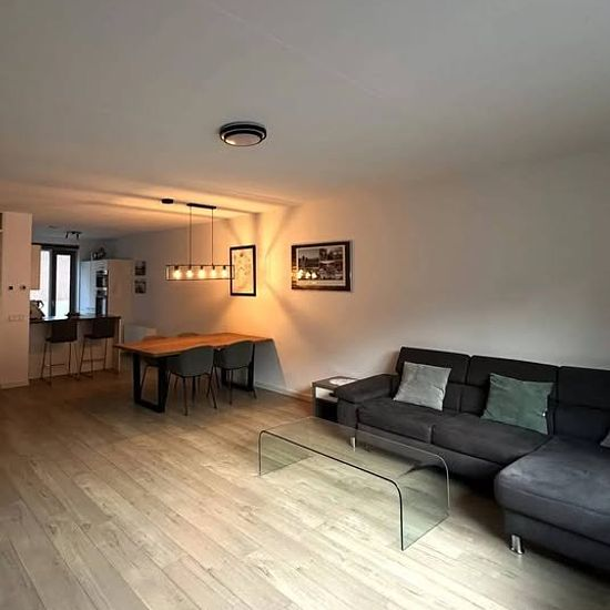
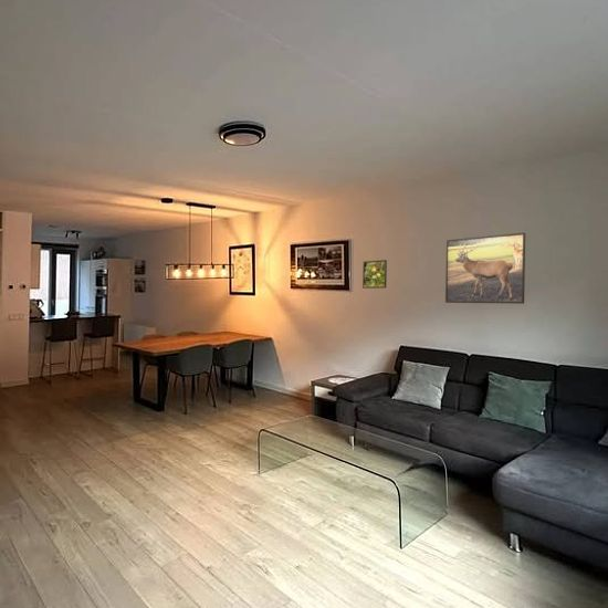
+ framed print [361,259,388,290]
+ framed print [444,232,526,305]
